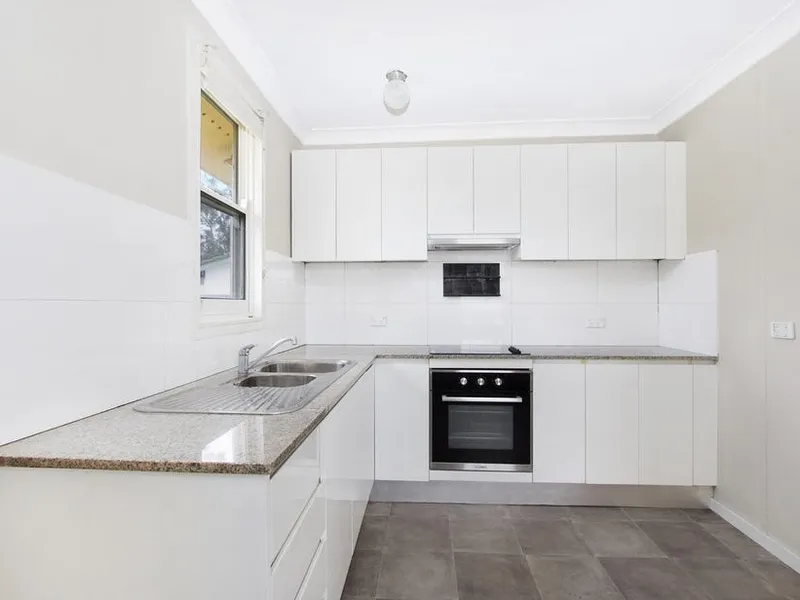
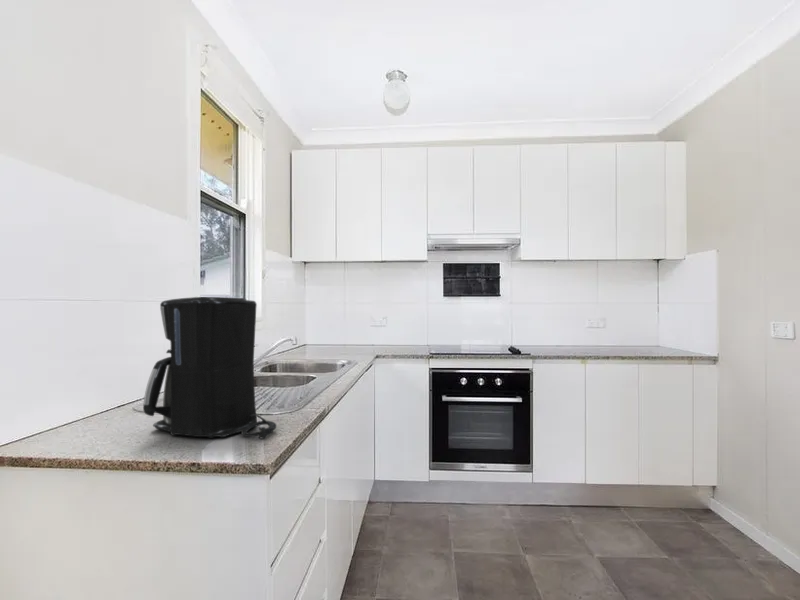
+ coffee maker [142,296,277,440]
